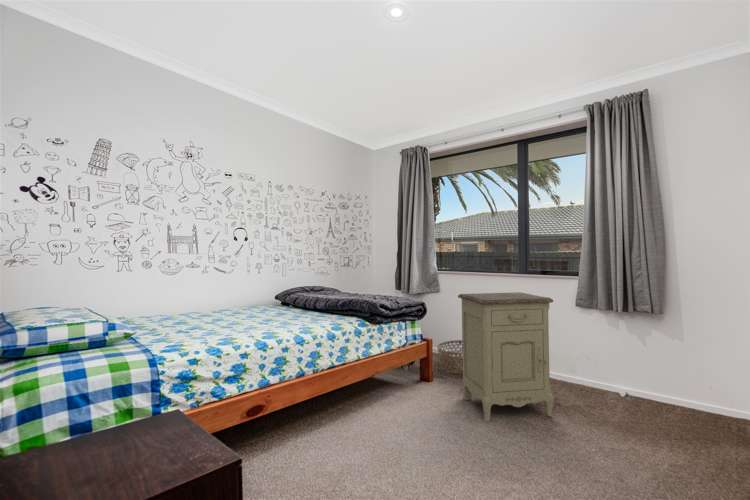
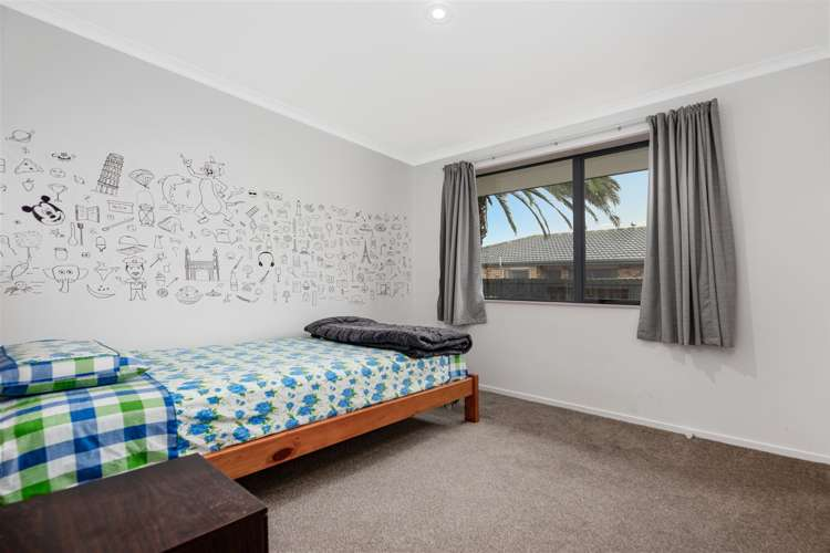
- nightstand [457,291,555,422]
- basket [436,339,463,376]
